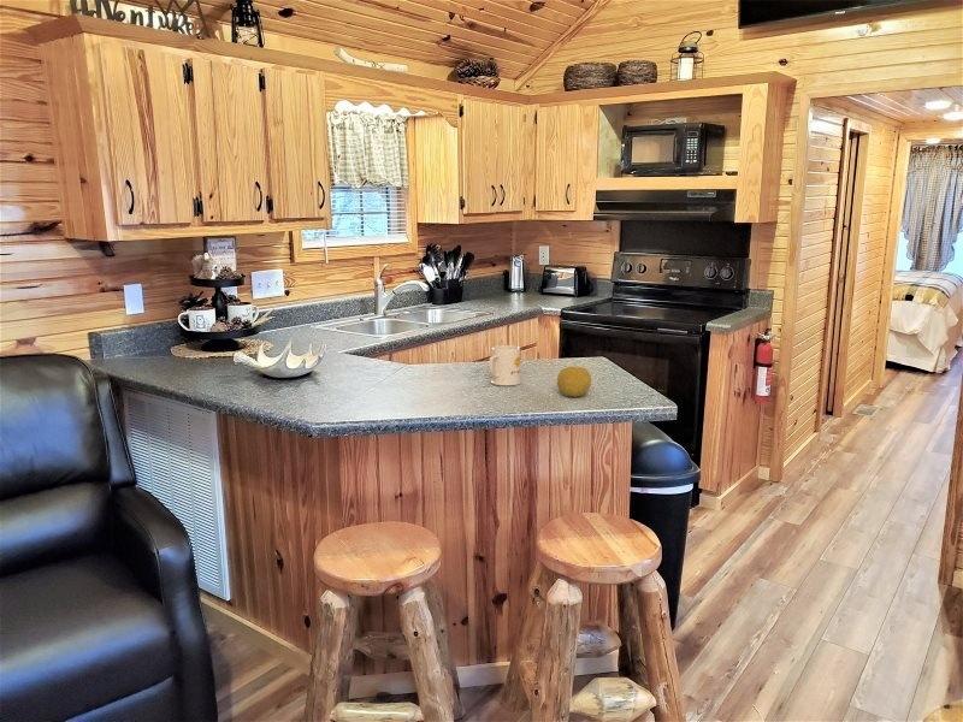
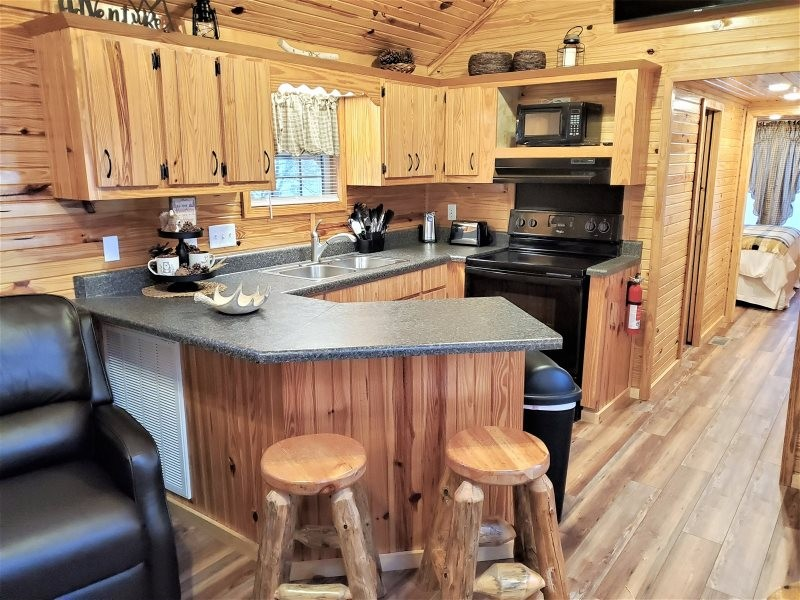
- mug [488,344,522,386]
- fruit [556,366,592,398]
